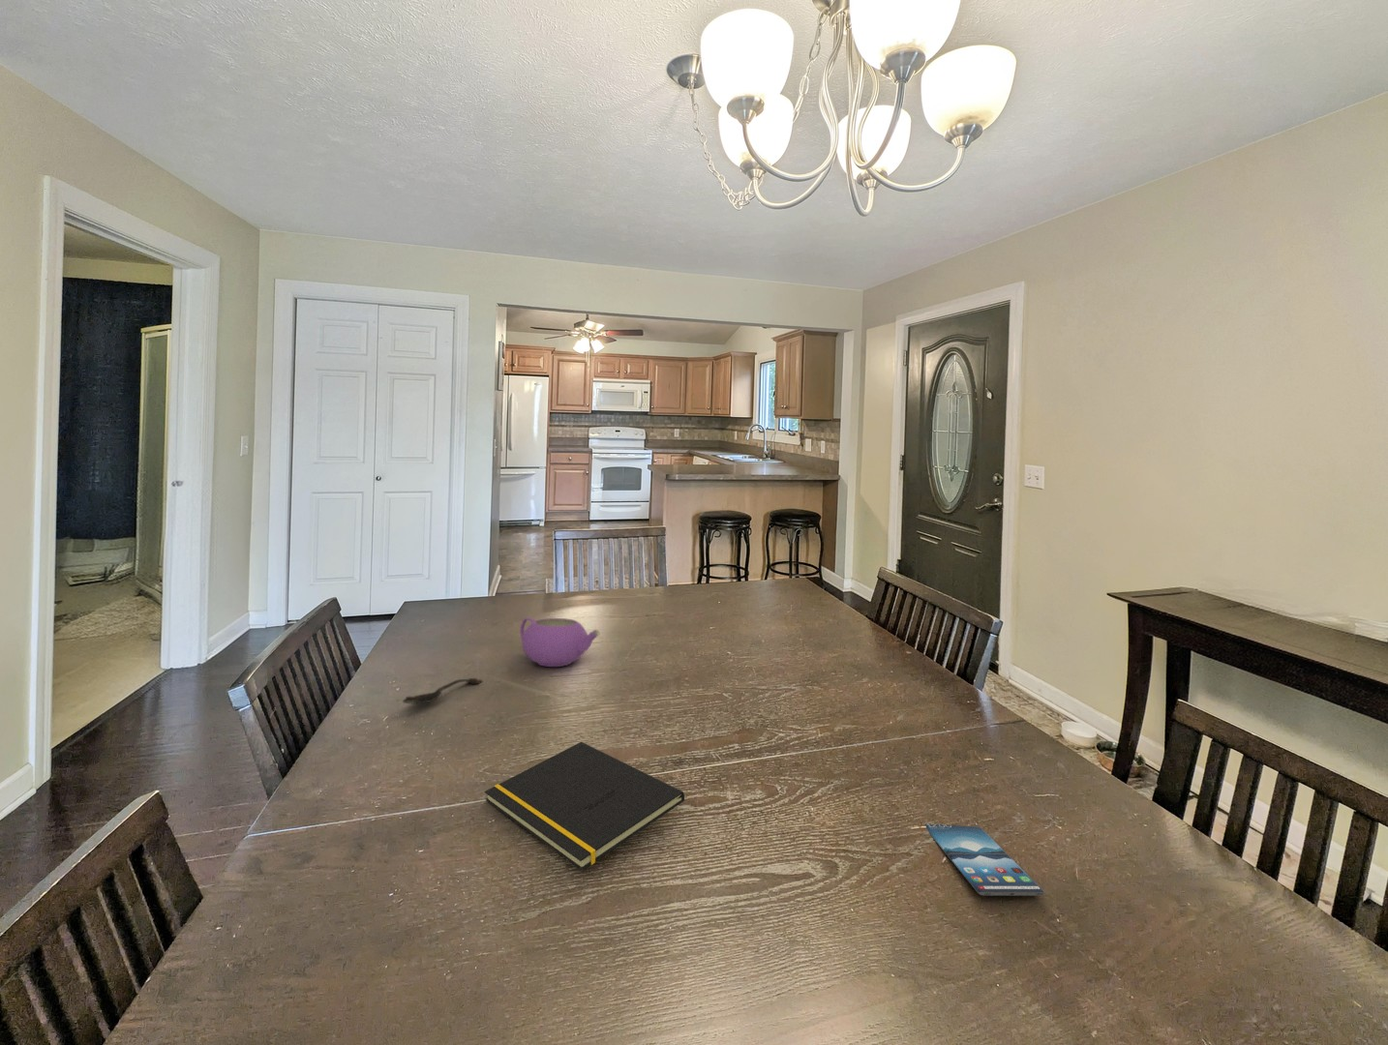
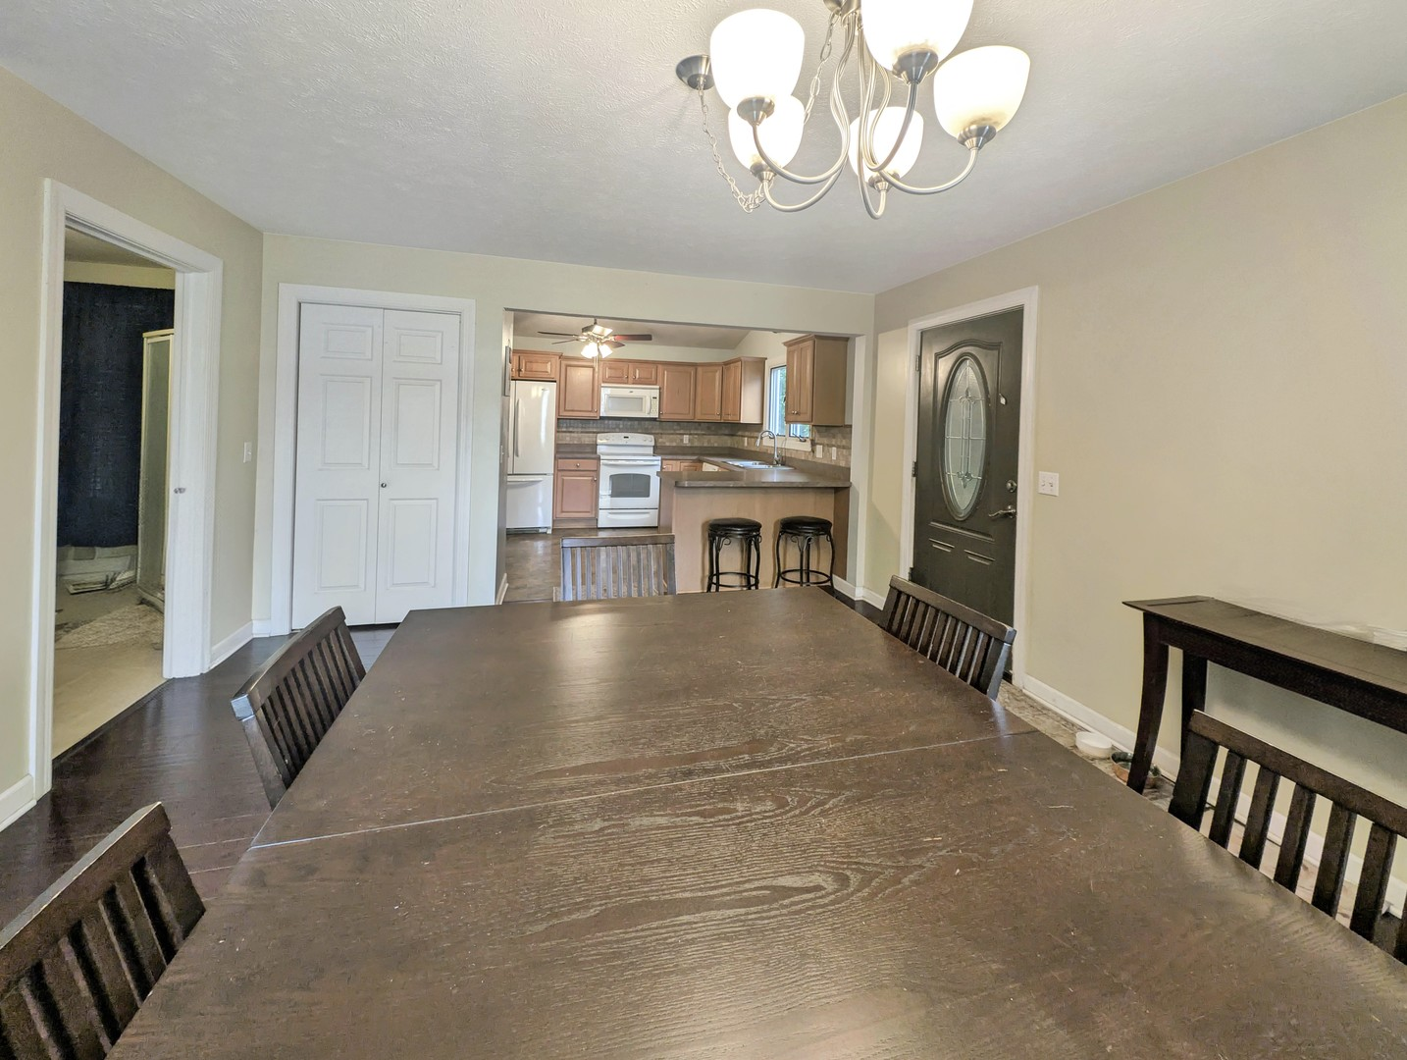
- smartphone [925,822,1045,897]
- teapot [518,617,600,667]
- notepad [484,741,685,870]
- spoon [402,677,484,706]
